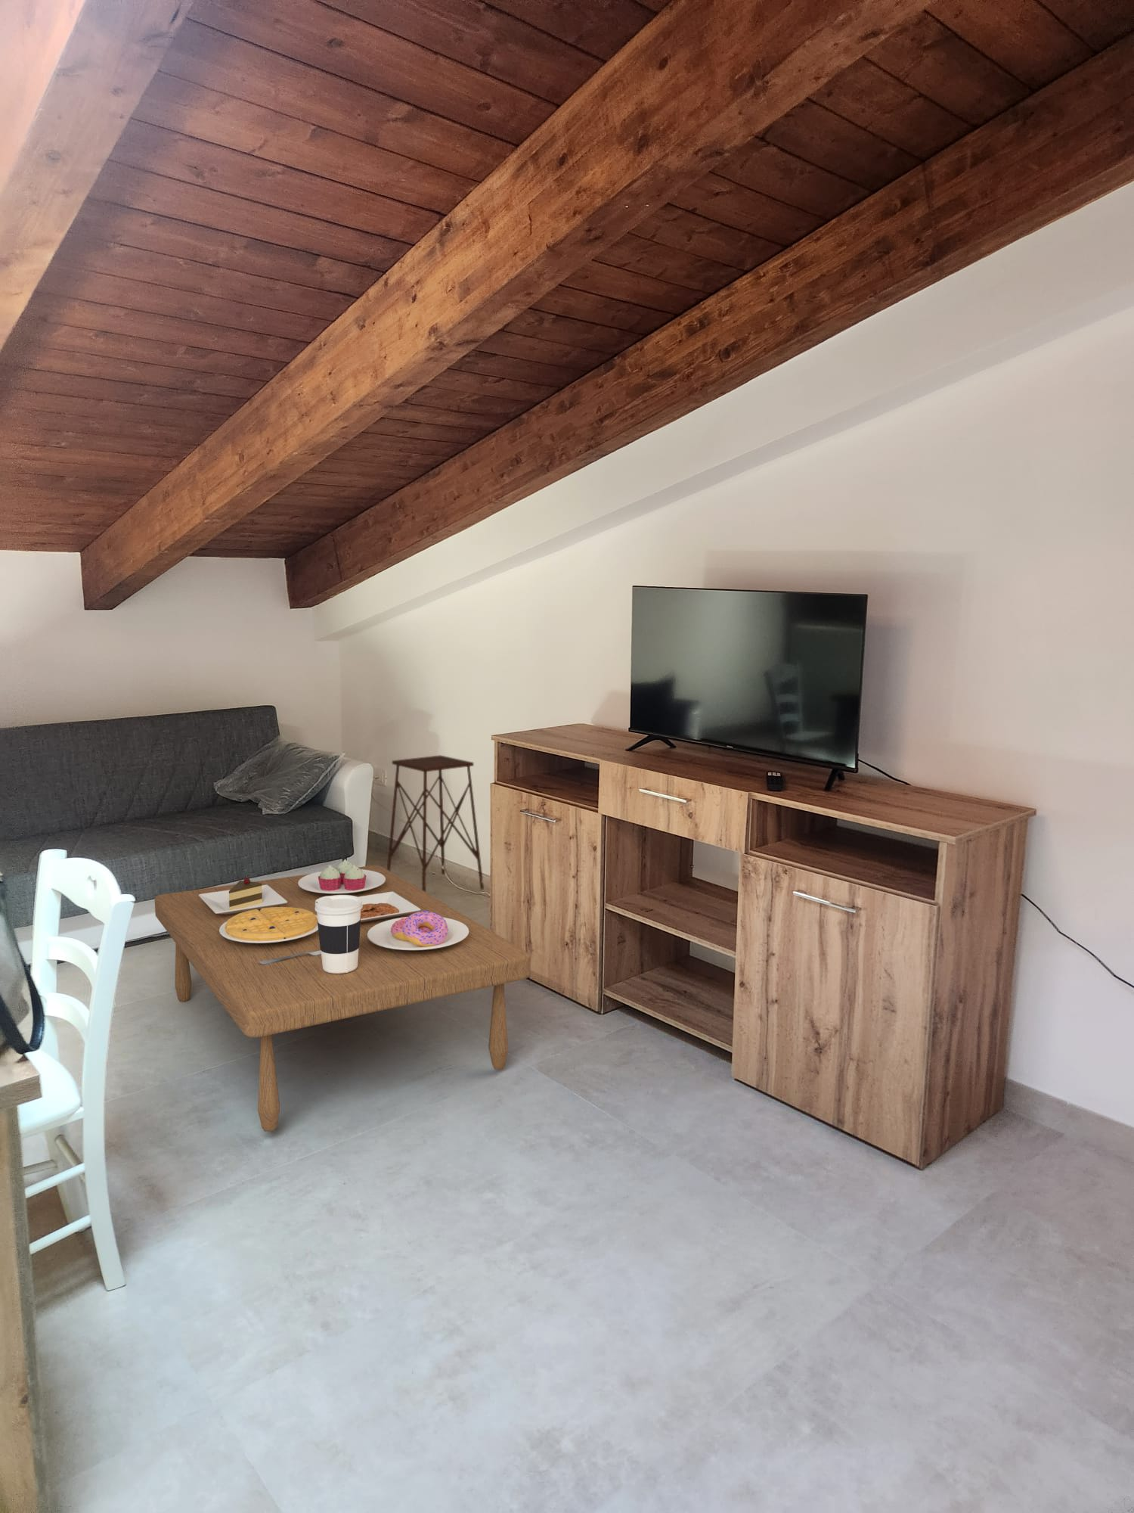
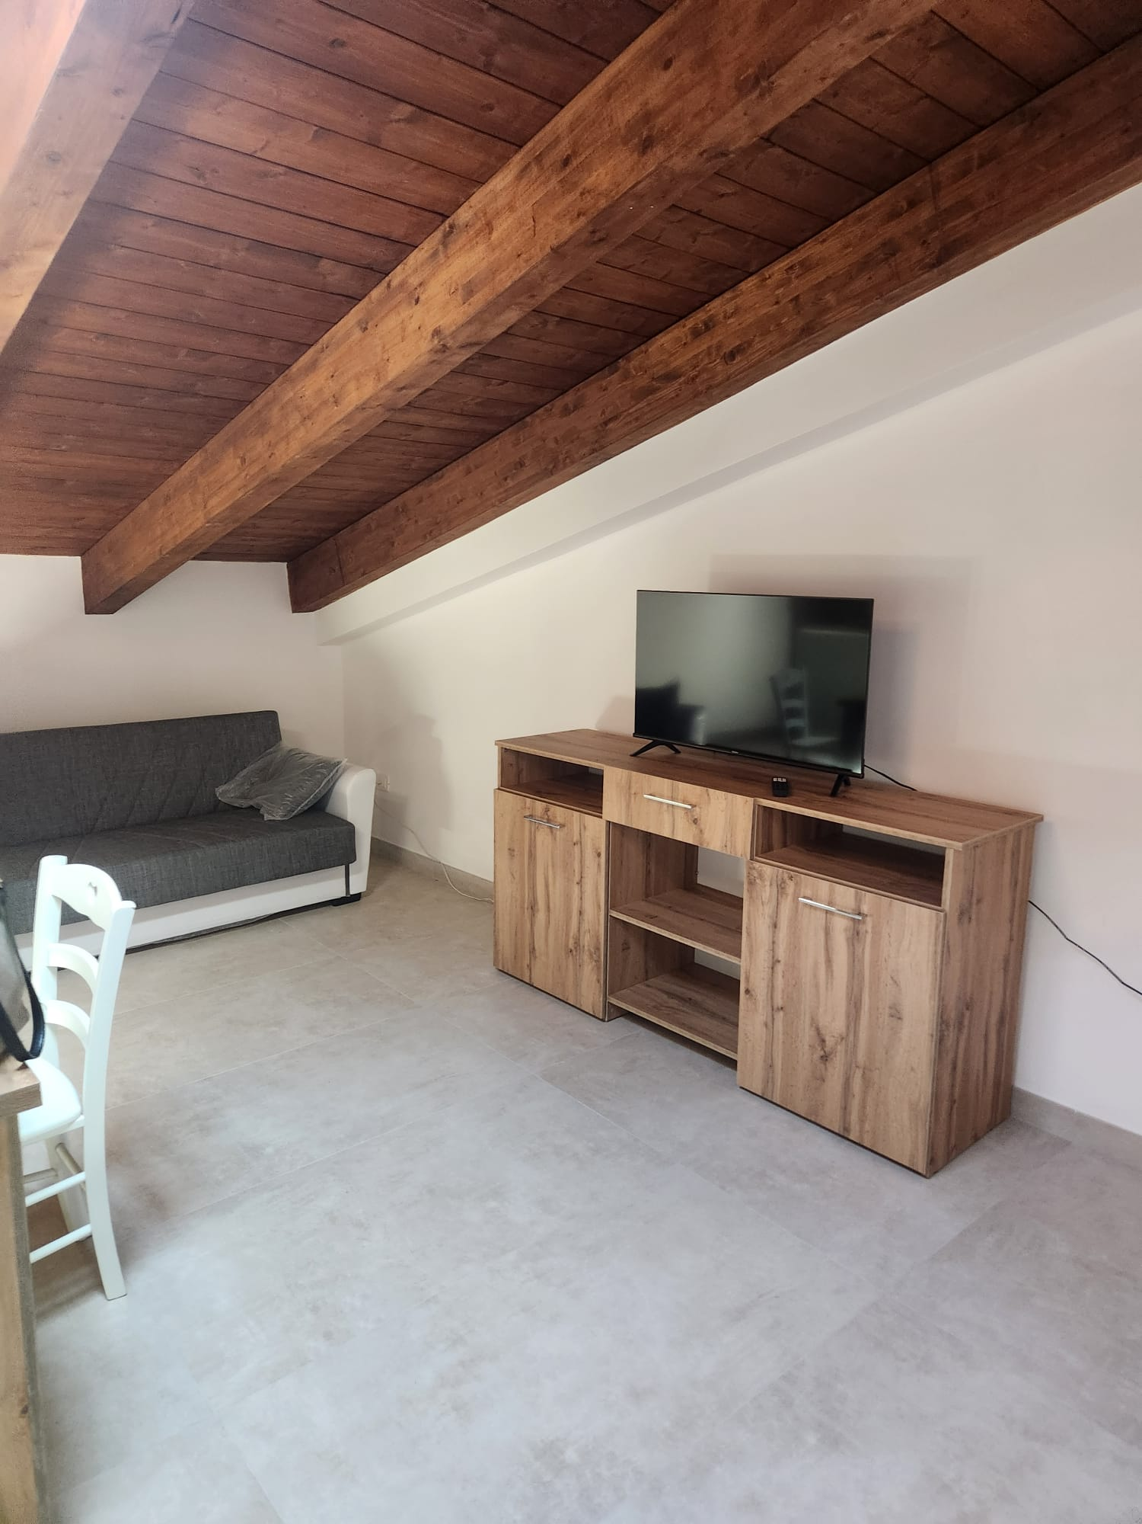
- coffee table [154,859,531,1133]
- side table [386,754,485,892]
